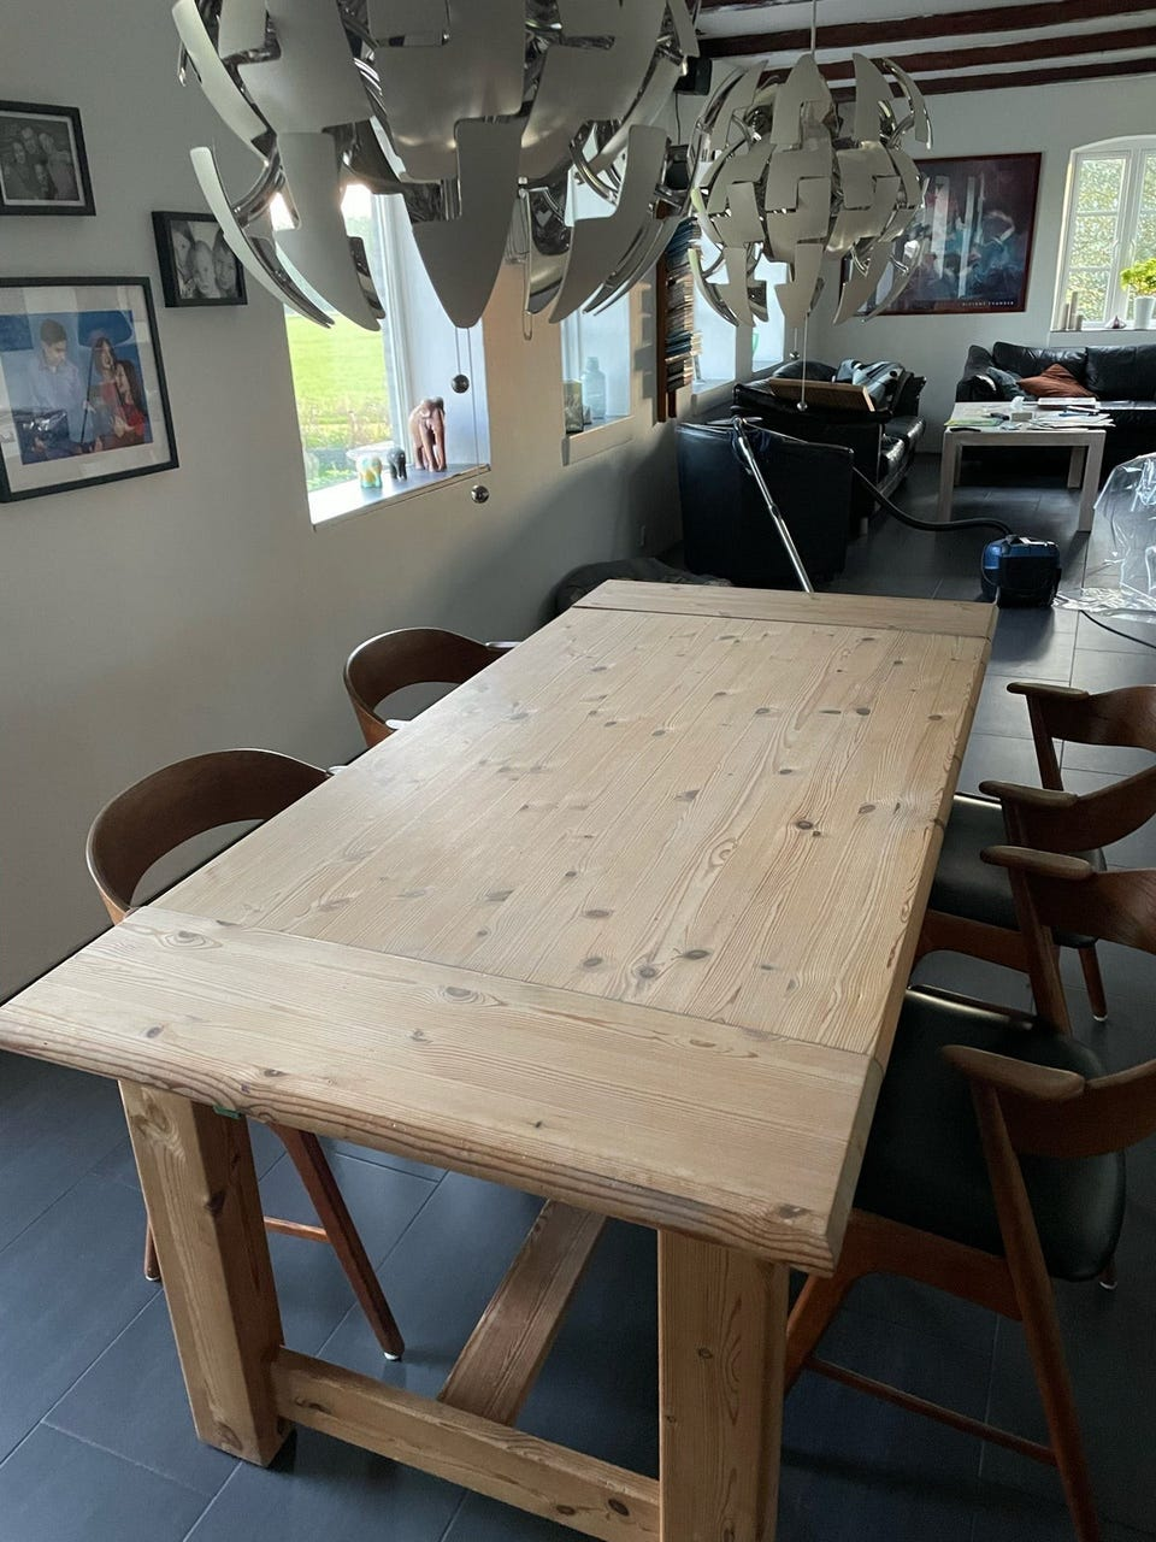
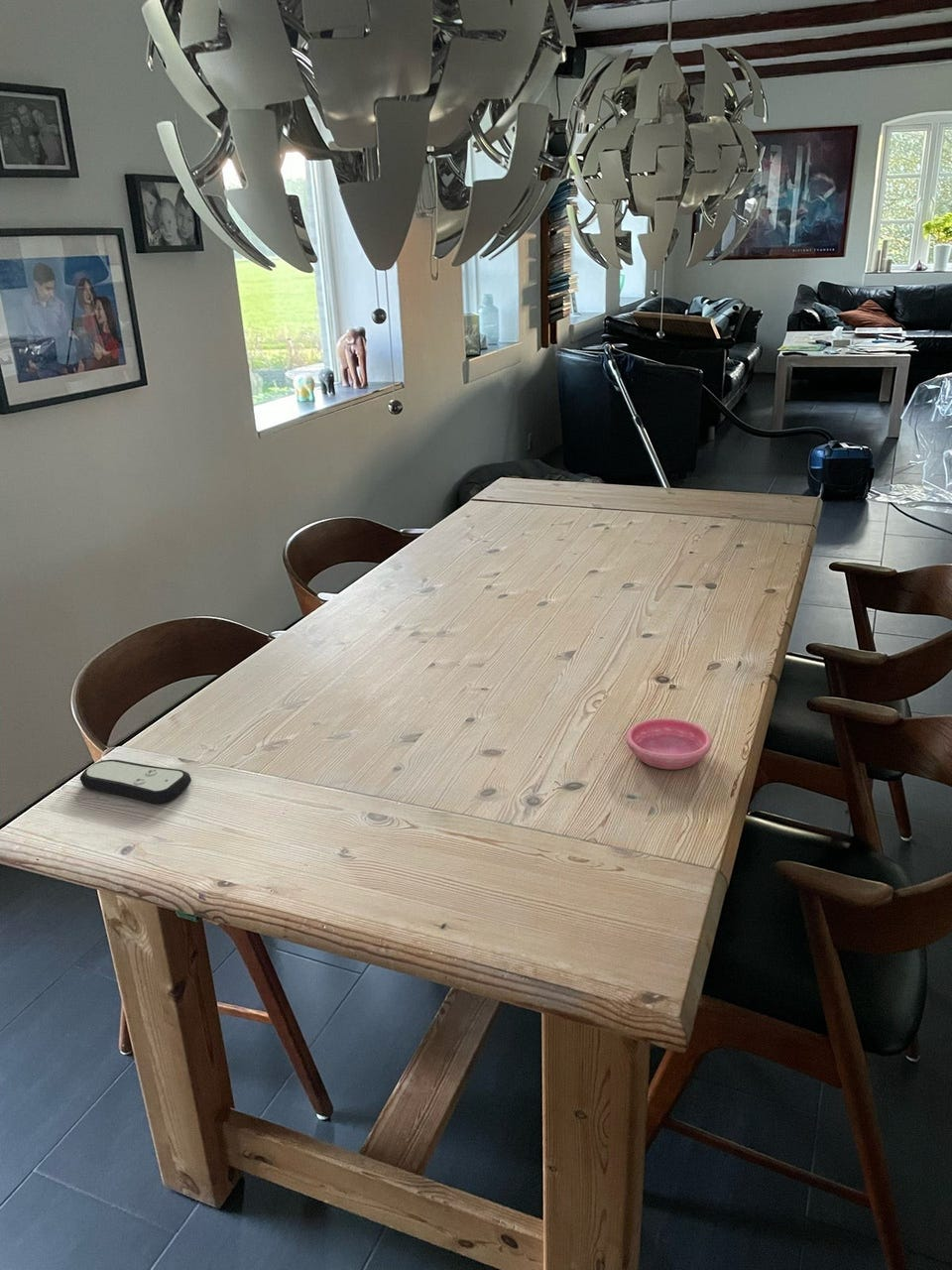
+ remote control [79,759,192,805]
+ saucer [625,717,713,770]
